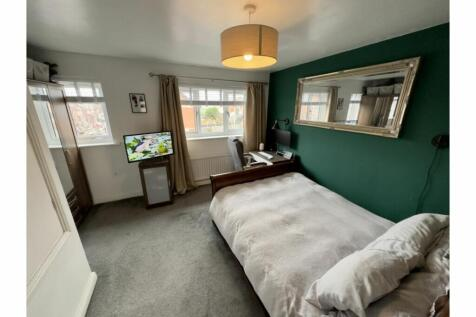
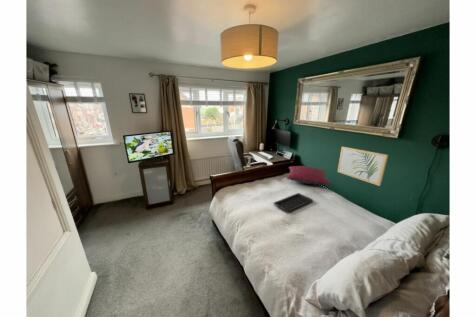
+ serving tray [273,192,314,213]
+ pillow [286,165,332,185]
+ wall art [337,146,389,187]
